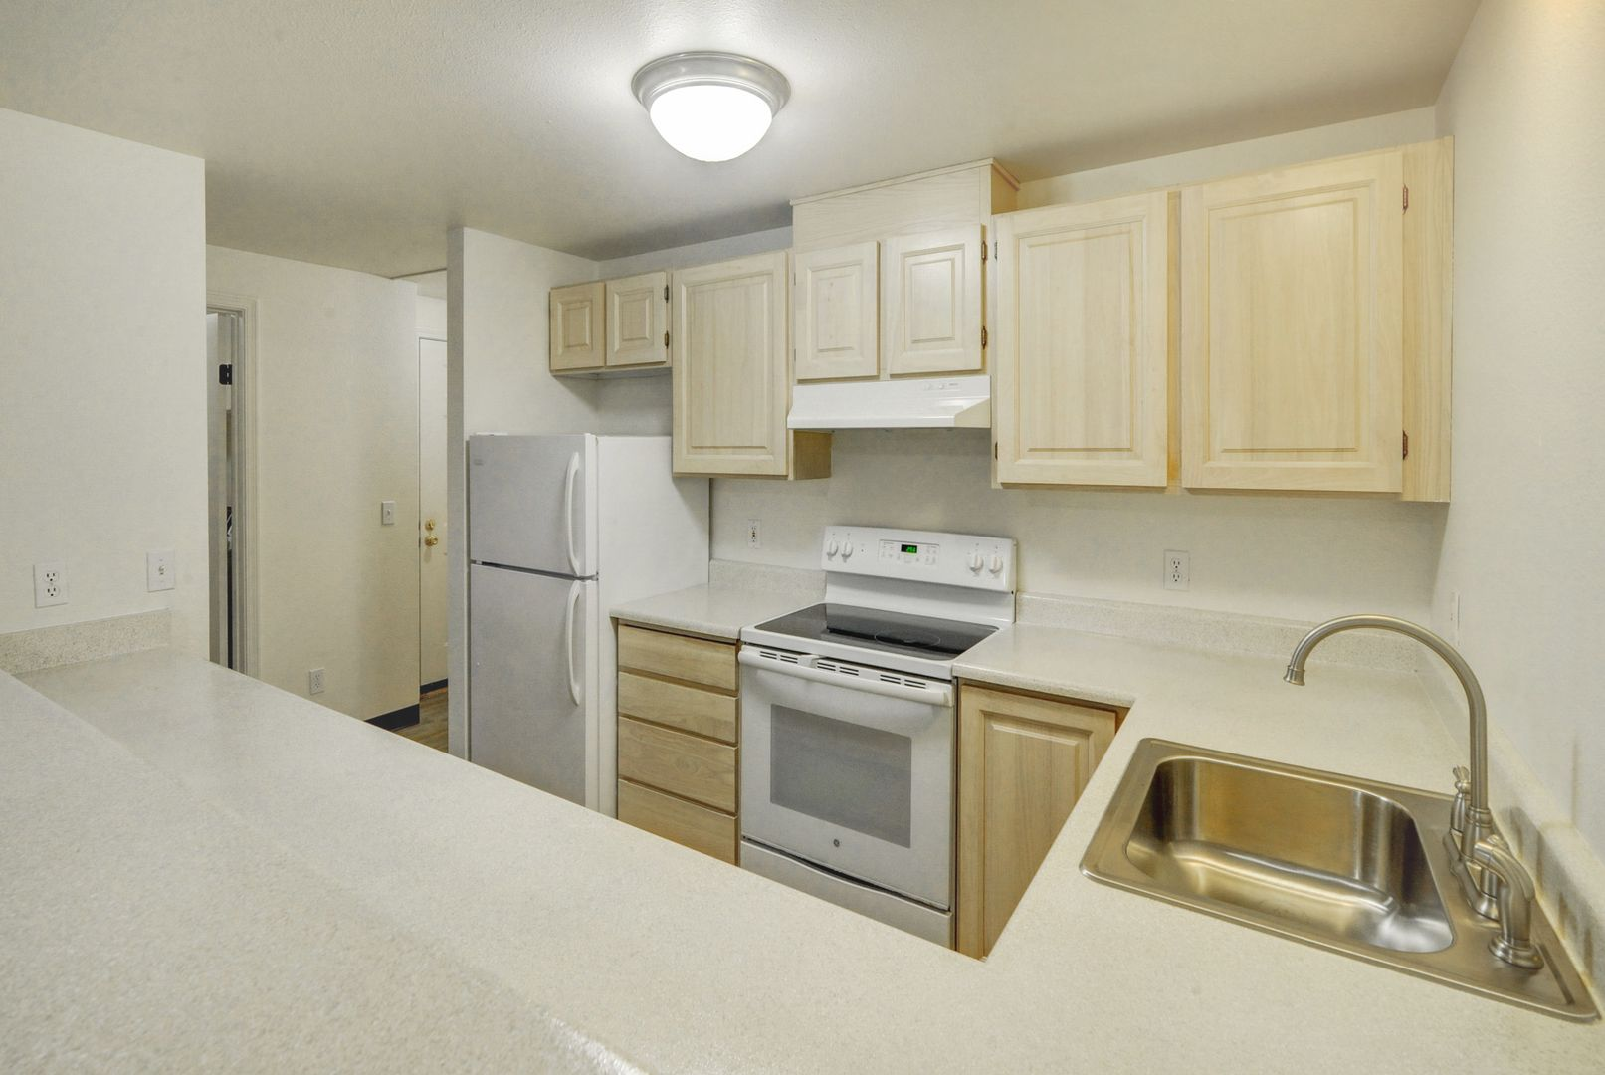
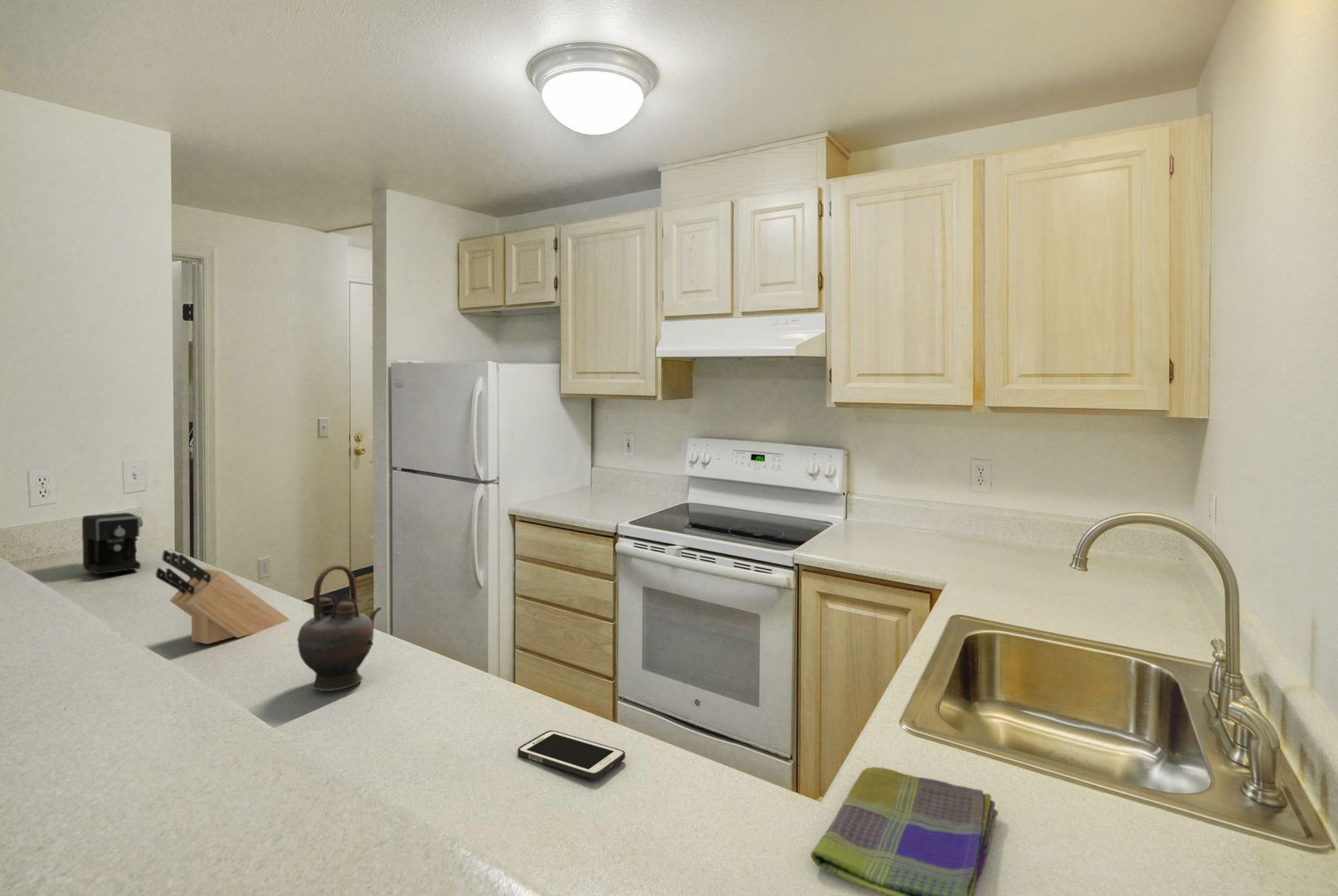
+ cell phone [517,729,626,780]
+ dish towel [810,766,999,896]
+ knife block [155,549,291,645]
+ teapot [296,563,382,692]
+ coffee maker [81,512,144,575]
